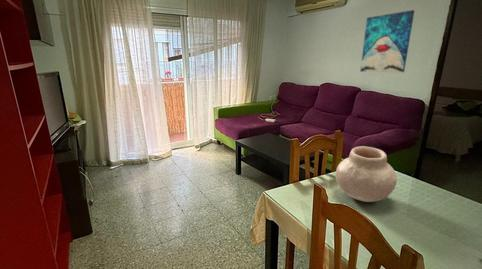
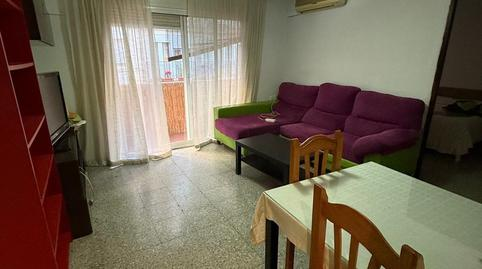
- wall art [359,9,415,73]
- vase [334,145,398,203]
